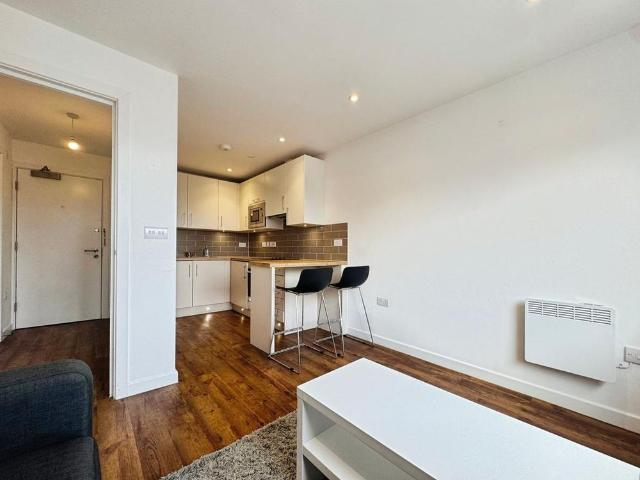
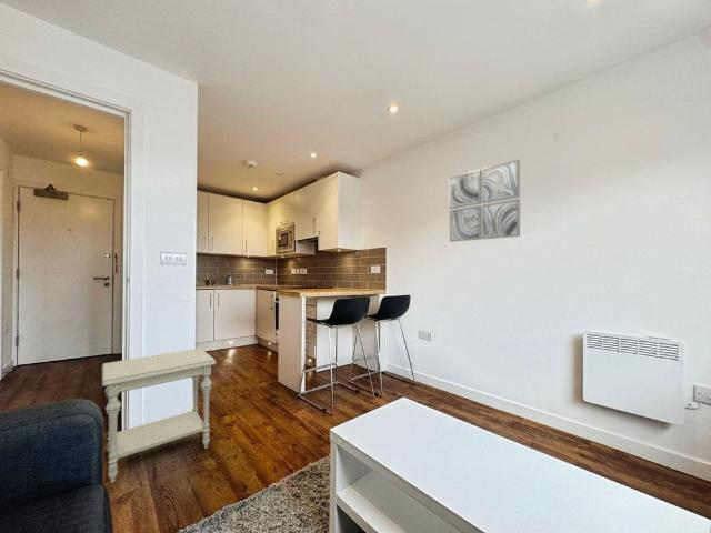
+ wall art [449,159,521,243]
+ side table [101,348,217,484]
